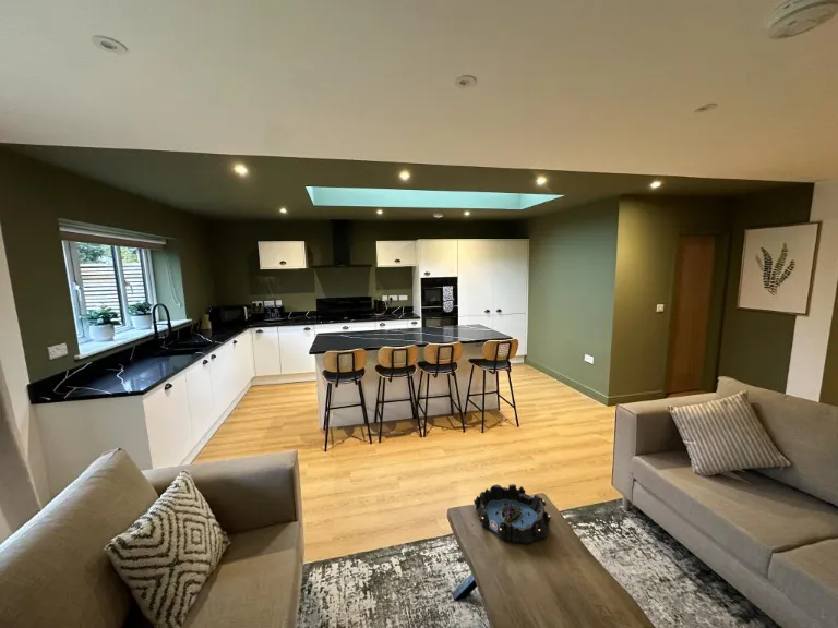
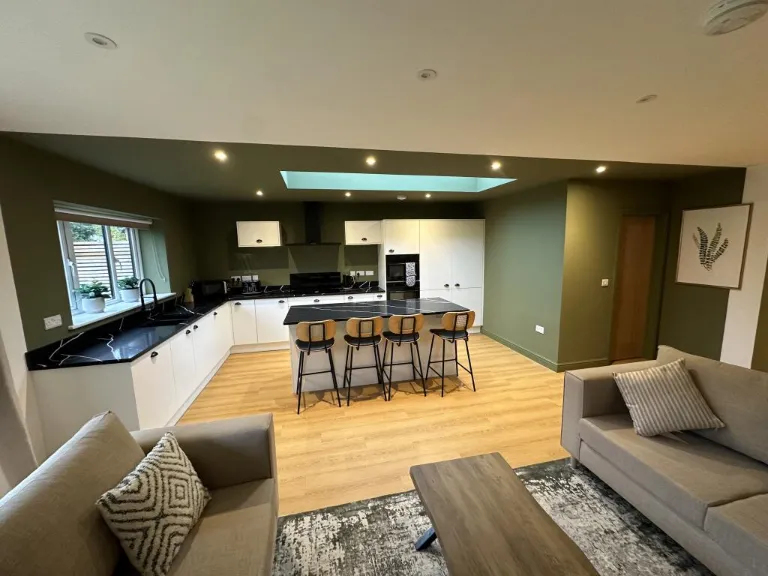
- decorative bowl [472,483,552,545]
